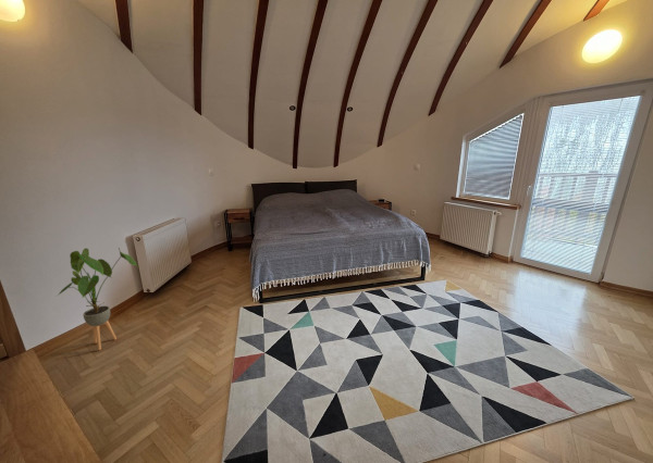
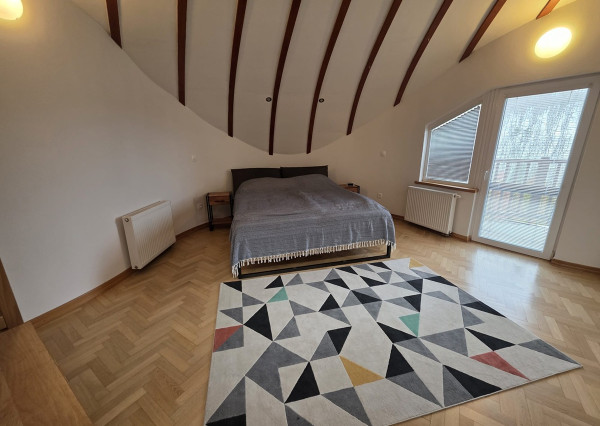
- house plant [57,247,139,351]
